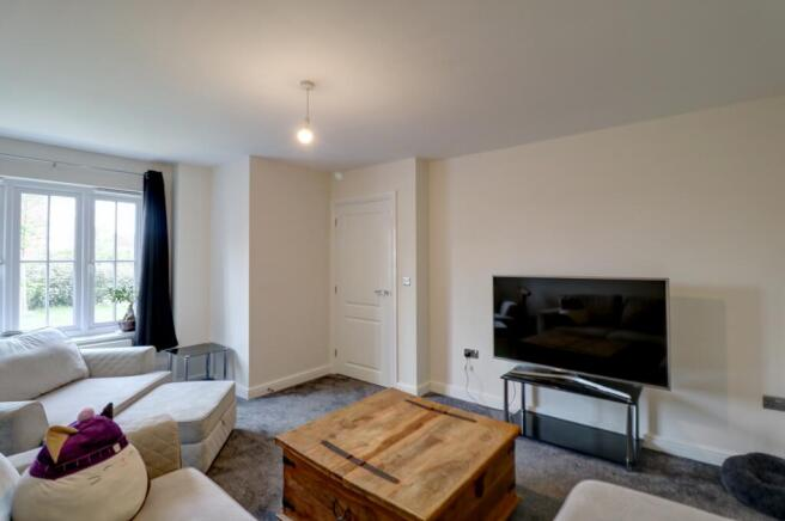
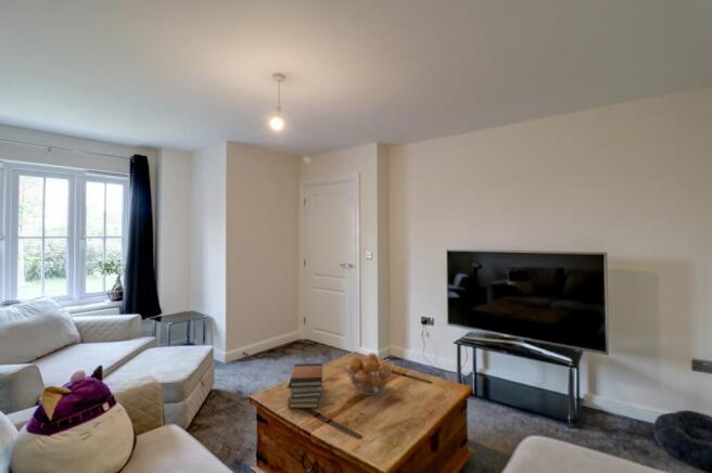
+ fruit basket [345,351,394,396]
+ book stack [287,362,323,409]
